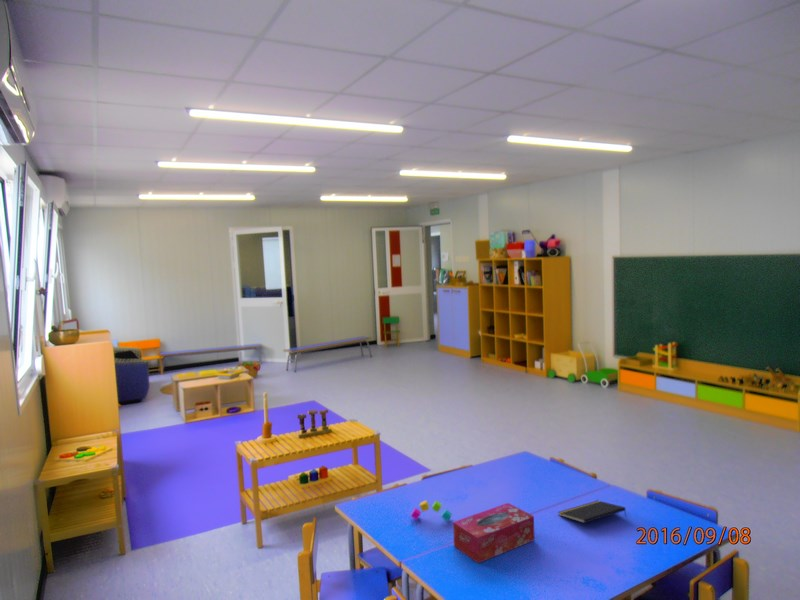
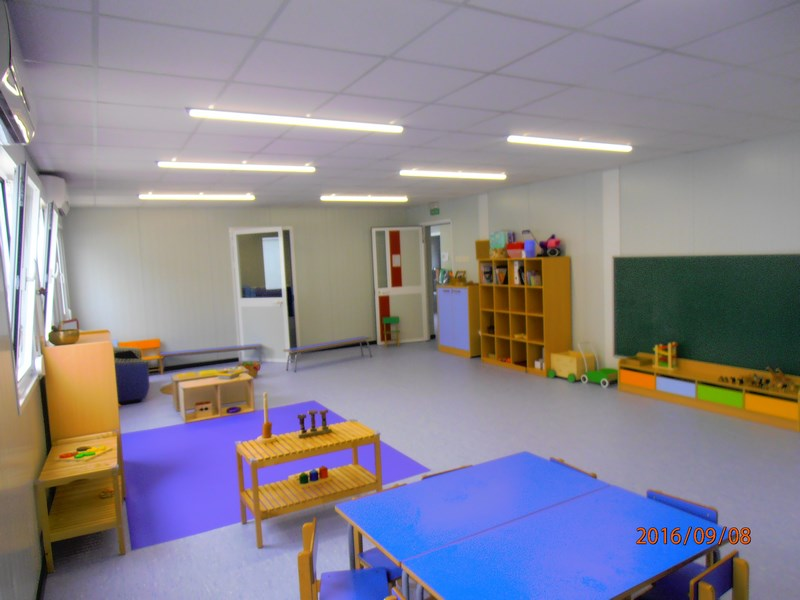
- toy blocks [410,499,453,523]
- notepad [557,499,627,524]
- tissue box [452,502,536,564]
